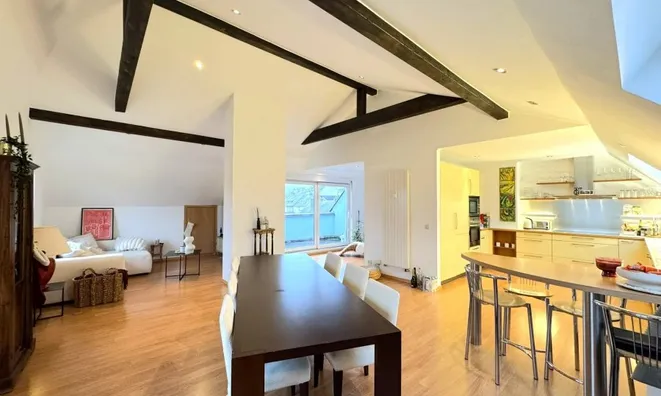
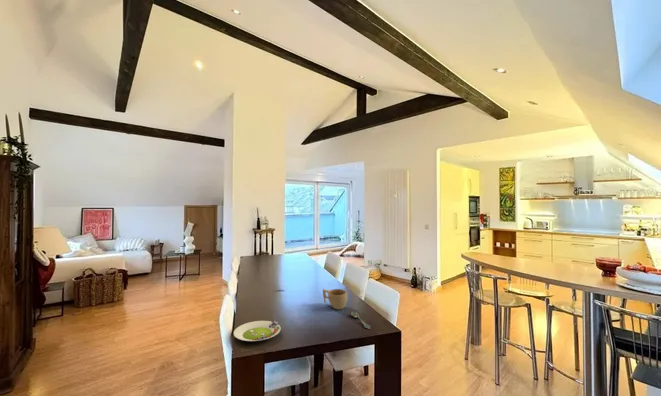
+ salad plate [233,320,282,342]
+ cup [322,288,348,310]
+ spoon [350,310,371,330]
